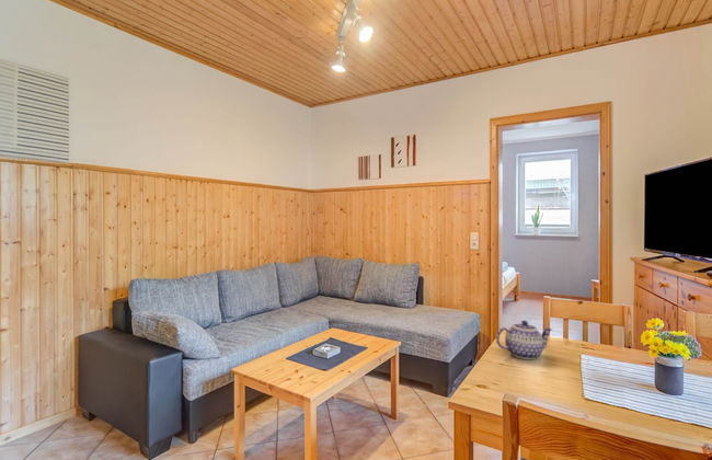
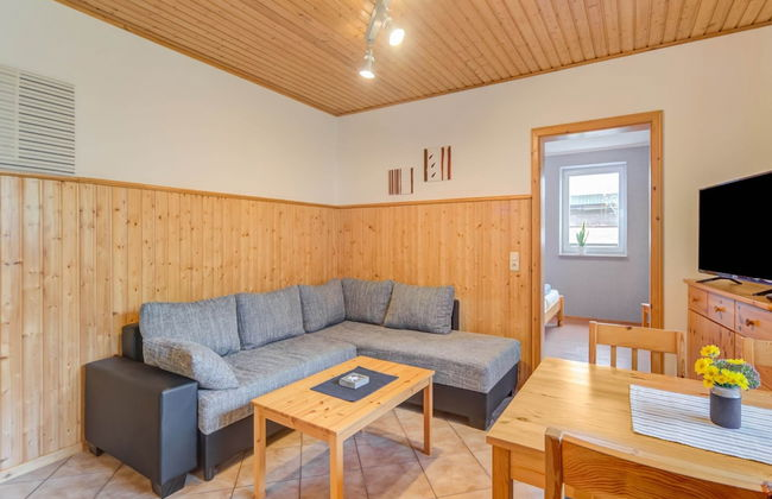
- teapot [495,320,552,360]
